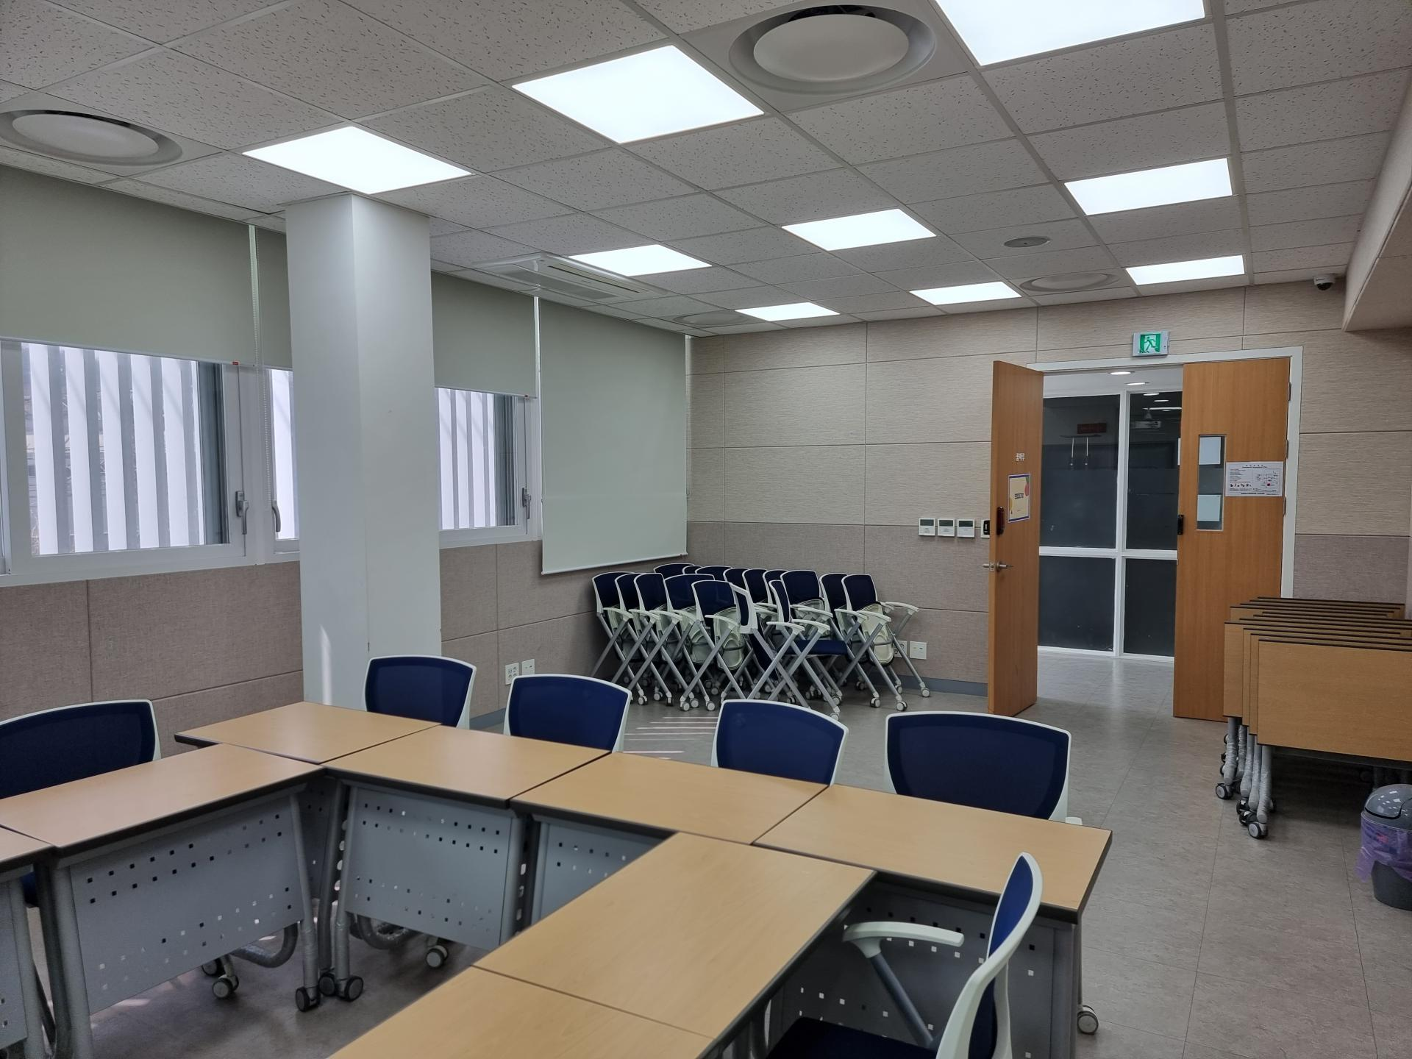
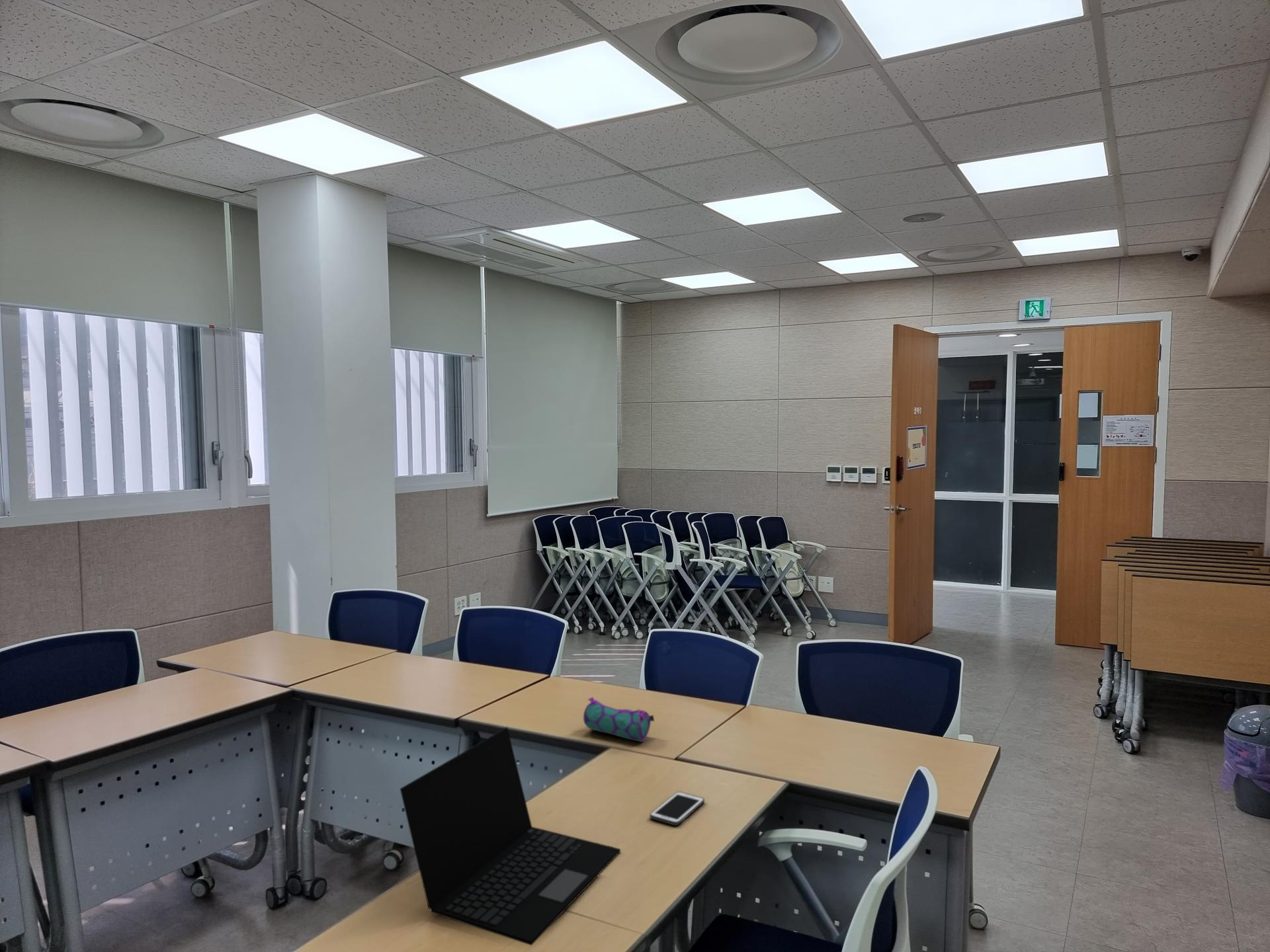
+ cell phone [649,791,705,826]
+ laptop [400,727,621,946]
+ pencil case [583,696,655,742]
